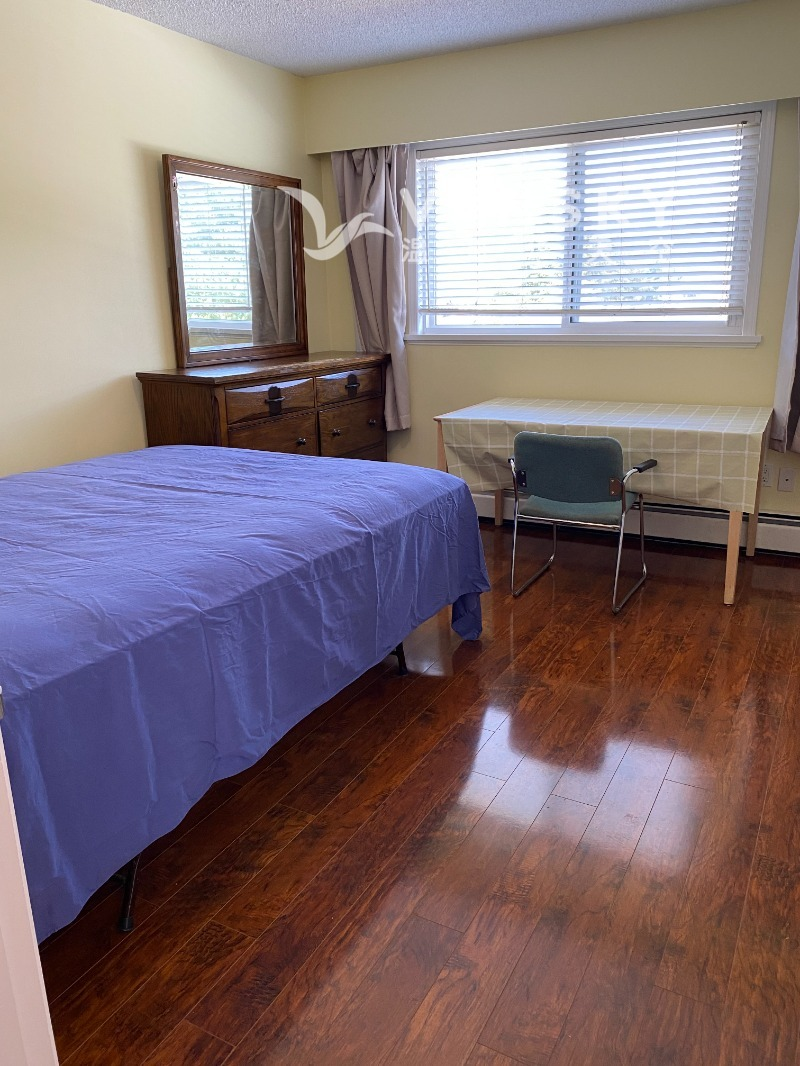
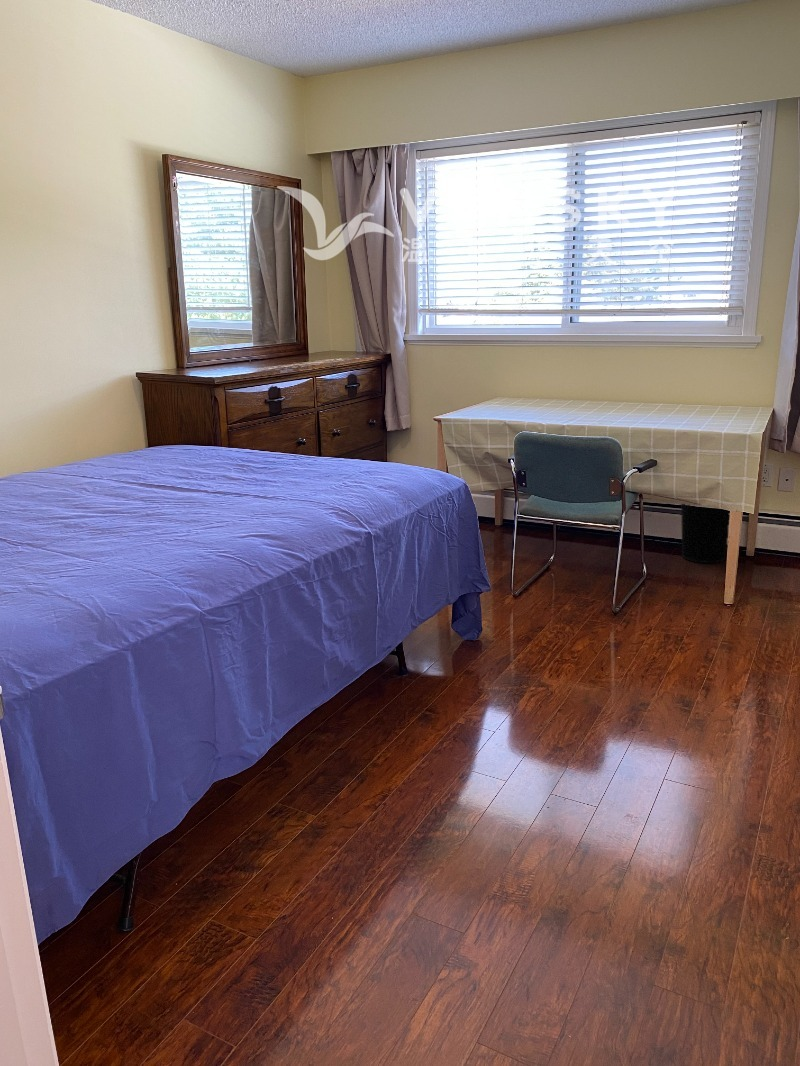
+ wastebasket [680,503,730,564]
